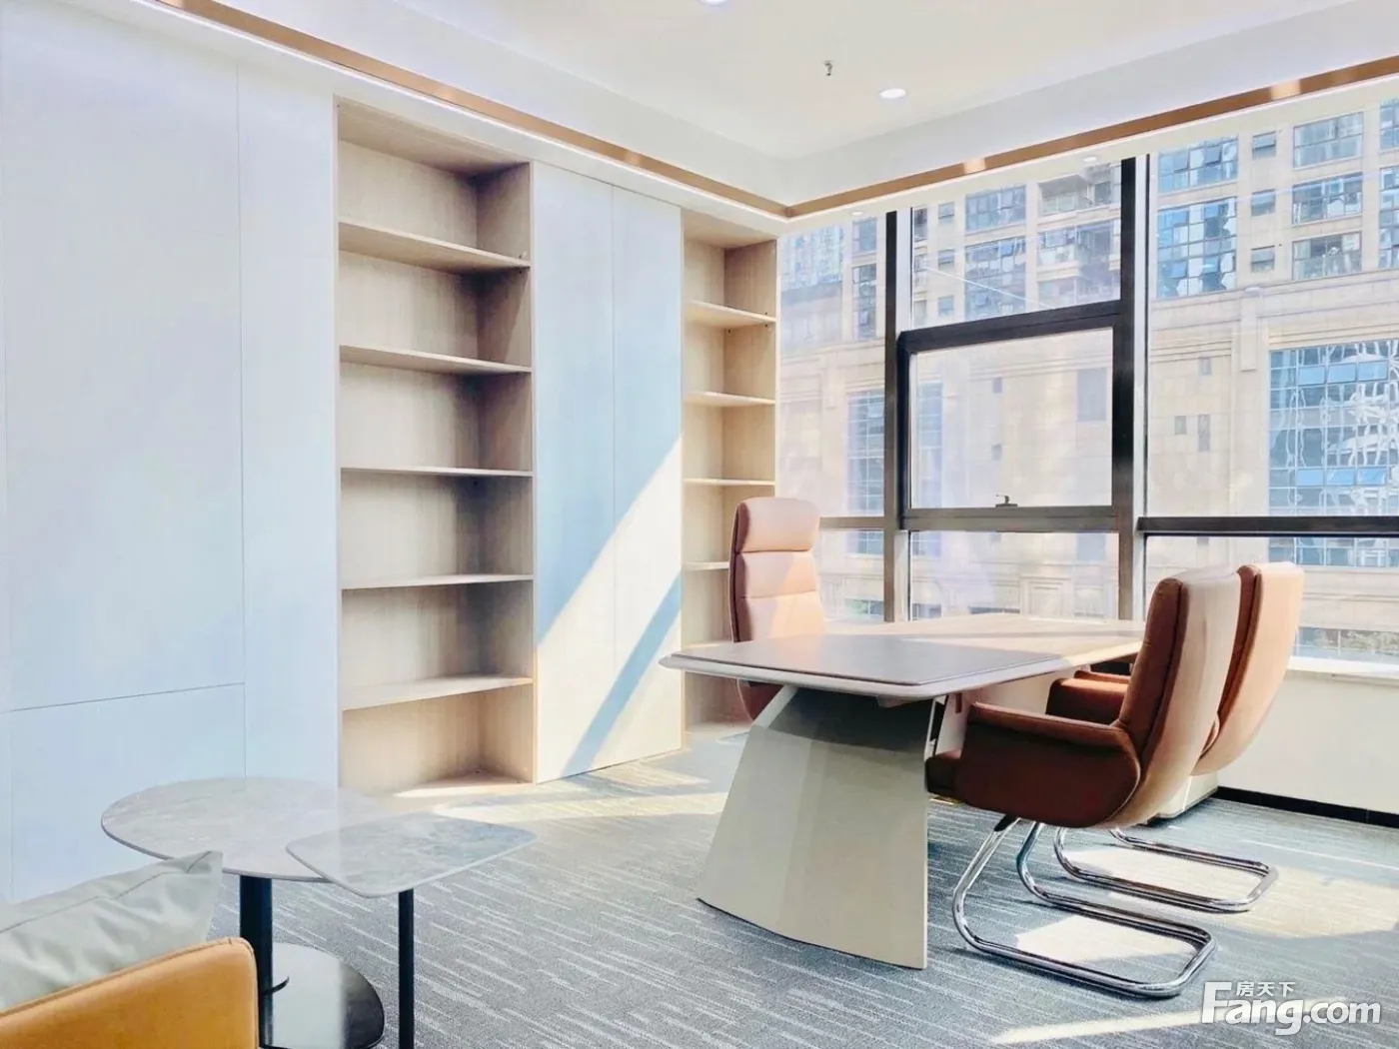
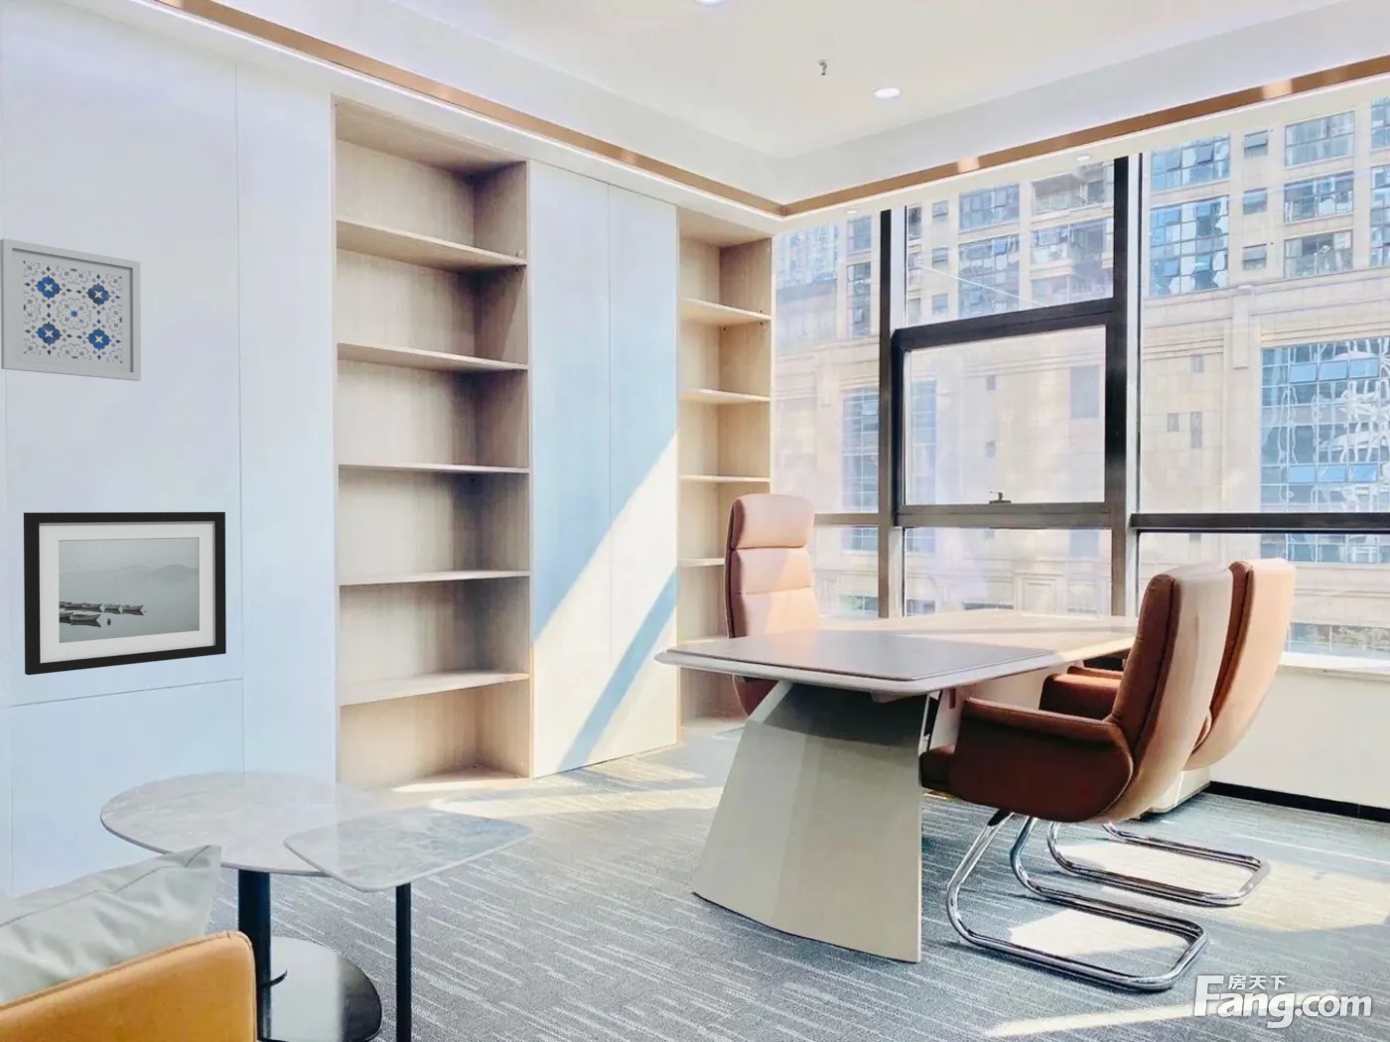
+ wall art [23,511,228,675]
+ wall art [0,238,142,382]
